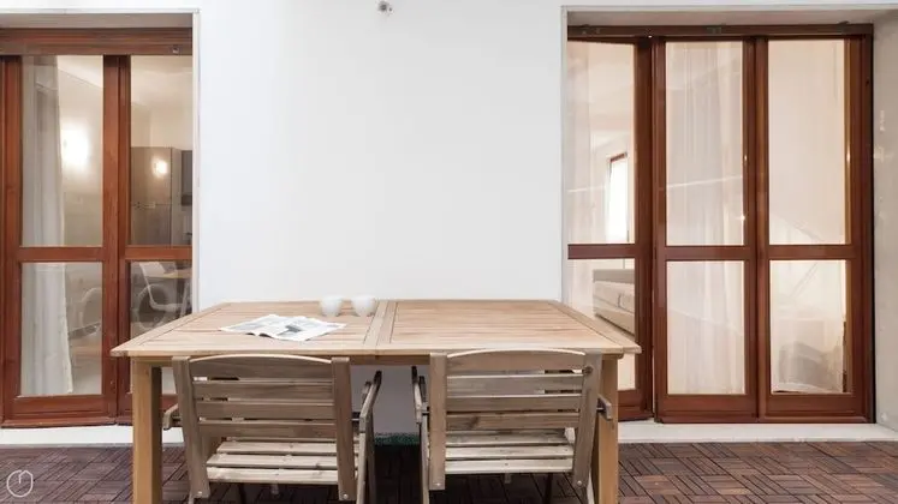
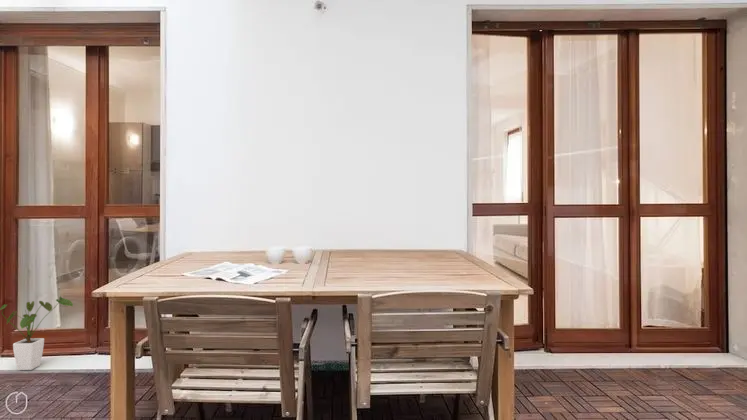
+ house plant [0,296,74,371]
